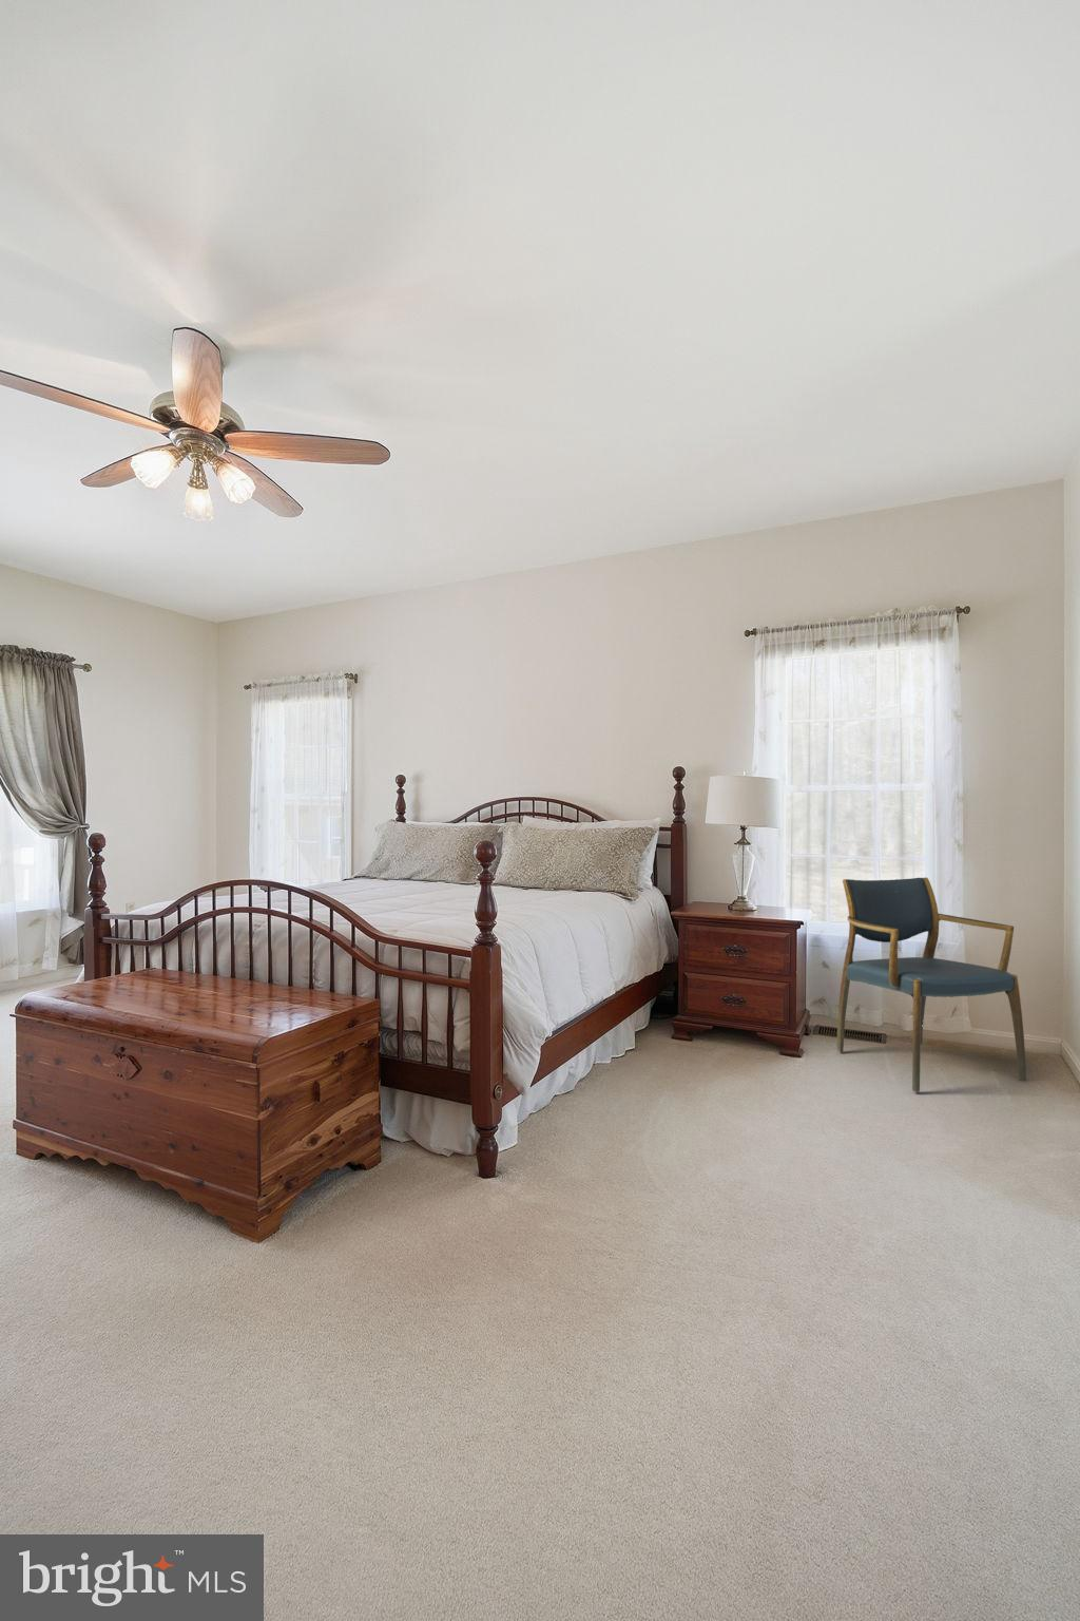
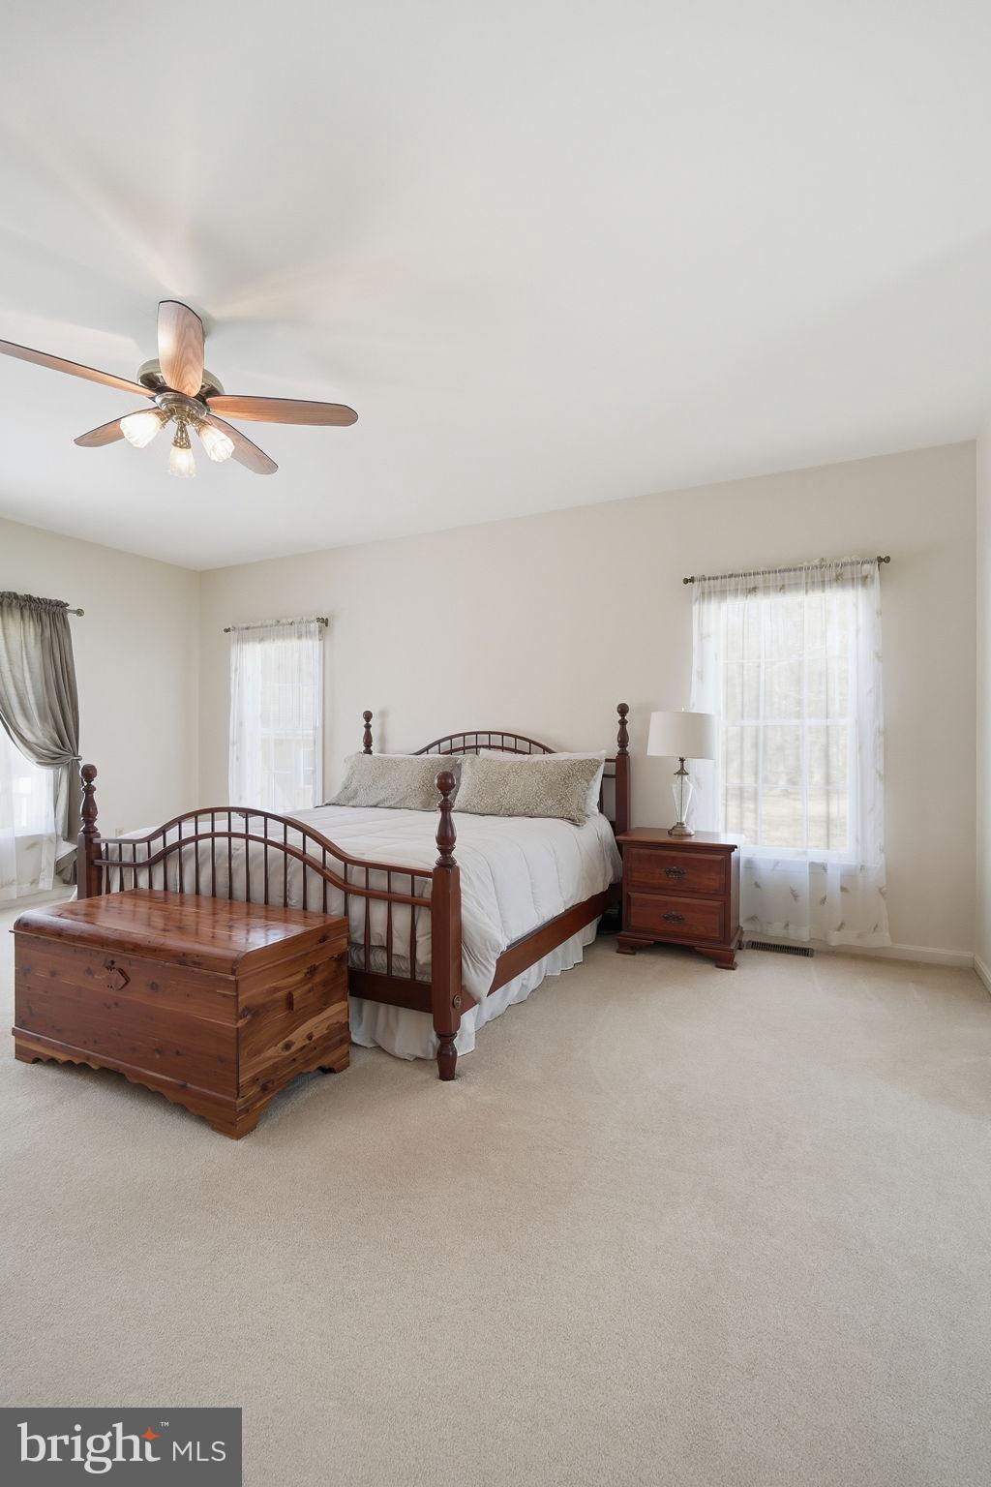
- armchair [837,877,1027,1094]
